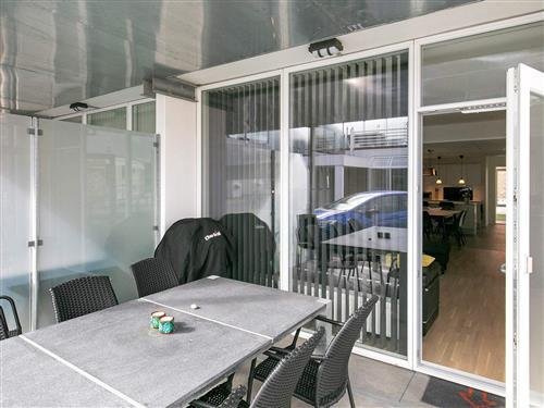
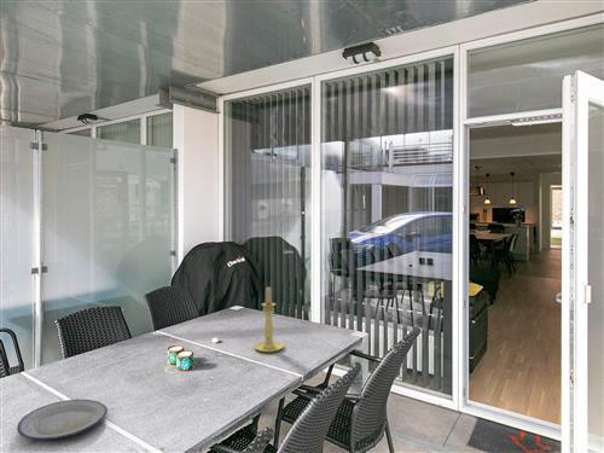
+ candle holder [252,286,285,353]
+ plate [16,399,109,441]
